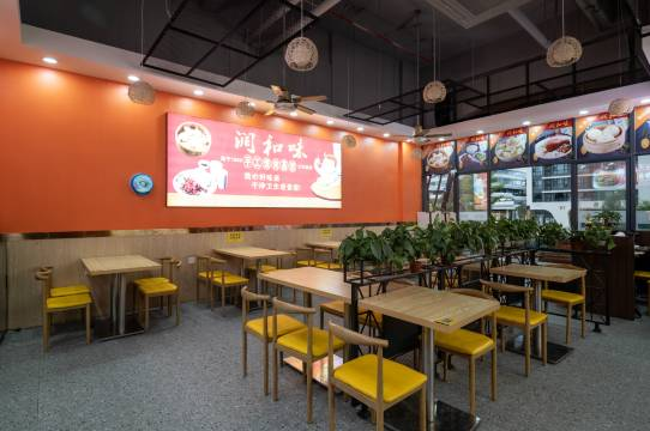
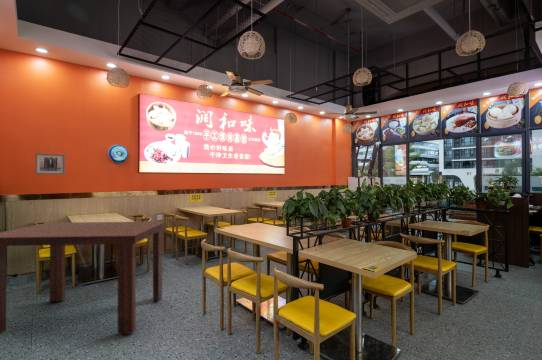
+ wall art [34,152,66,176]
+ dining table [0,220,168,336]
